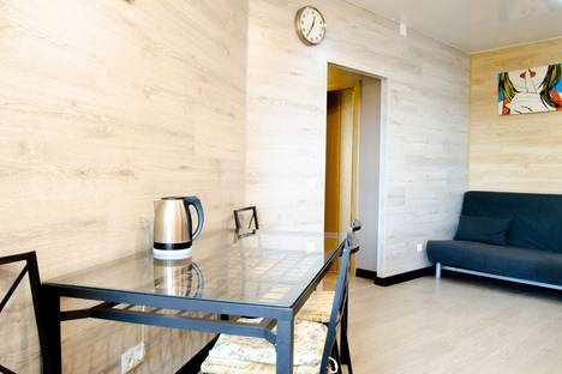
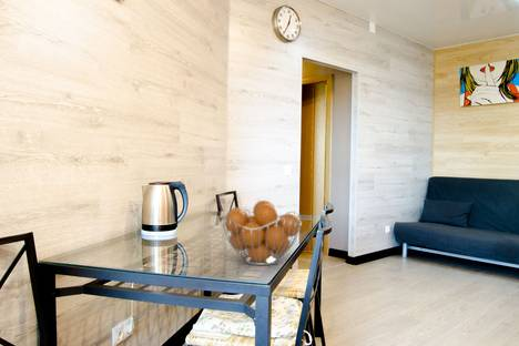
+ fruit basket [221,200,303,266]
